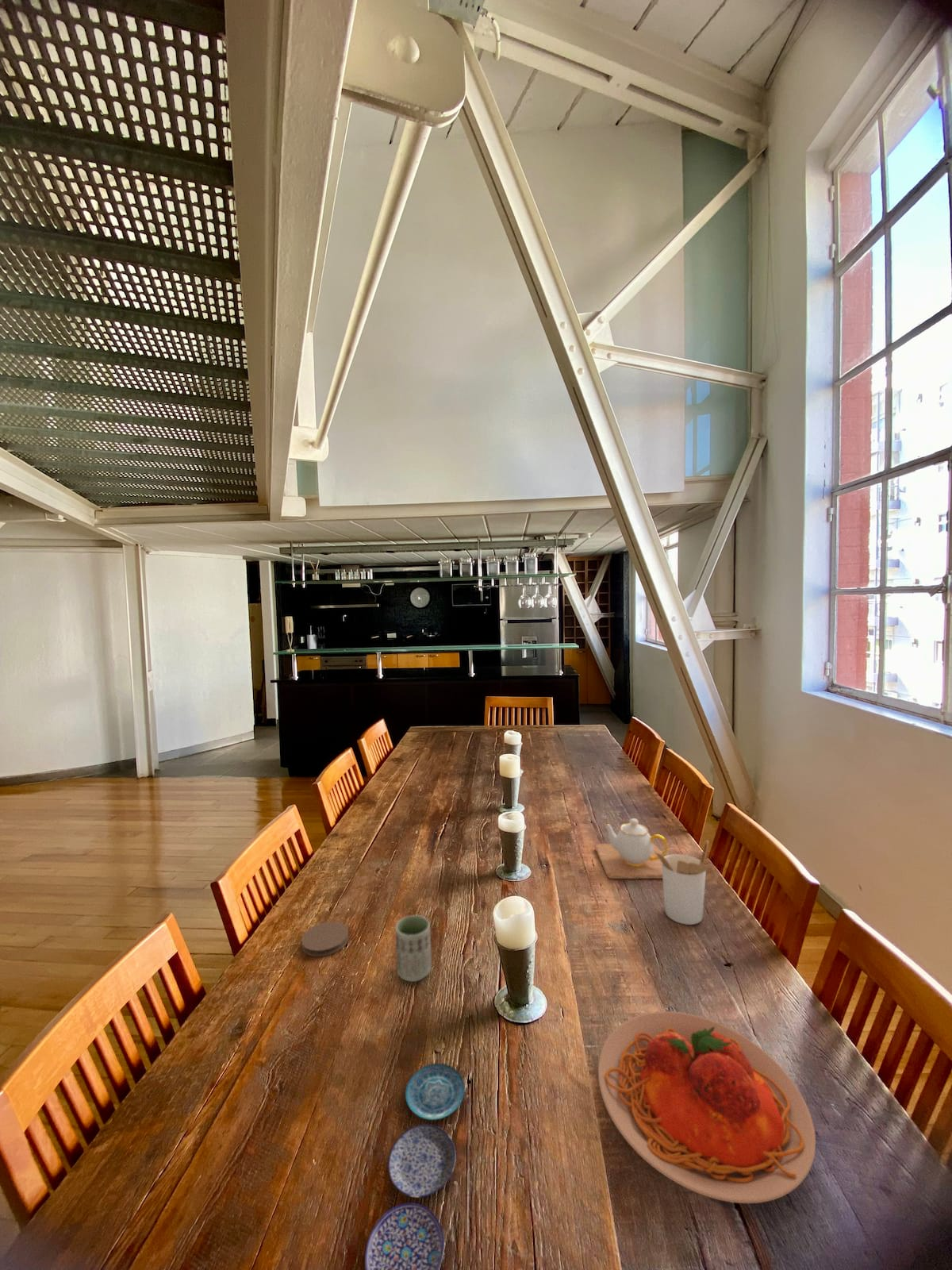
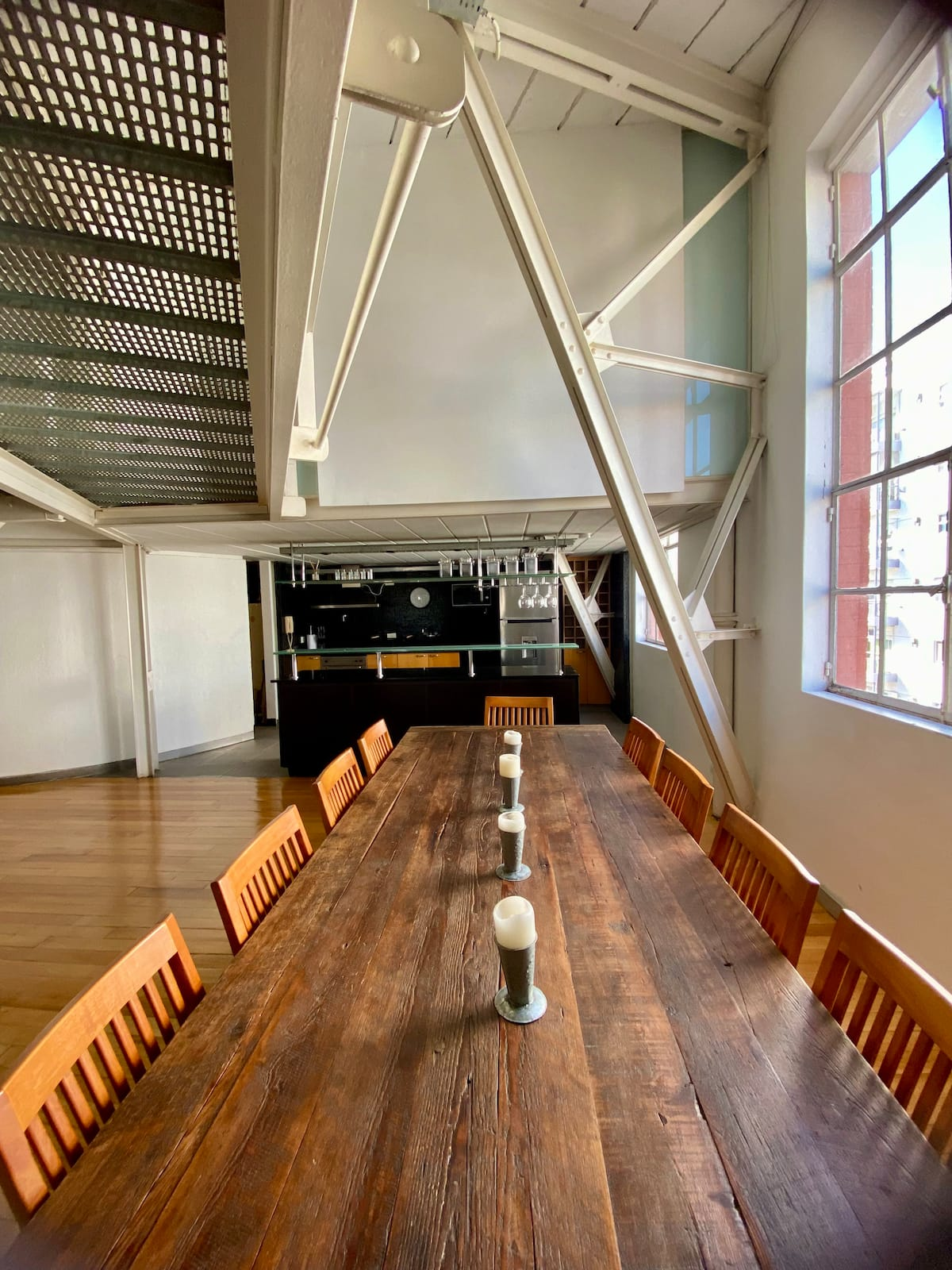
- teapot [594,818,669,879]
- coaster [301,921,349,957]
- plate [597,1010,816,1204]
- cup [394,914,432,983]
- utensil holder [655,839,714,926]
- plate [364,1063,466,1270]
